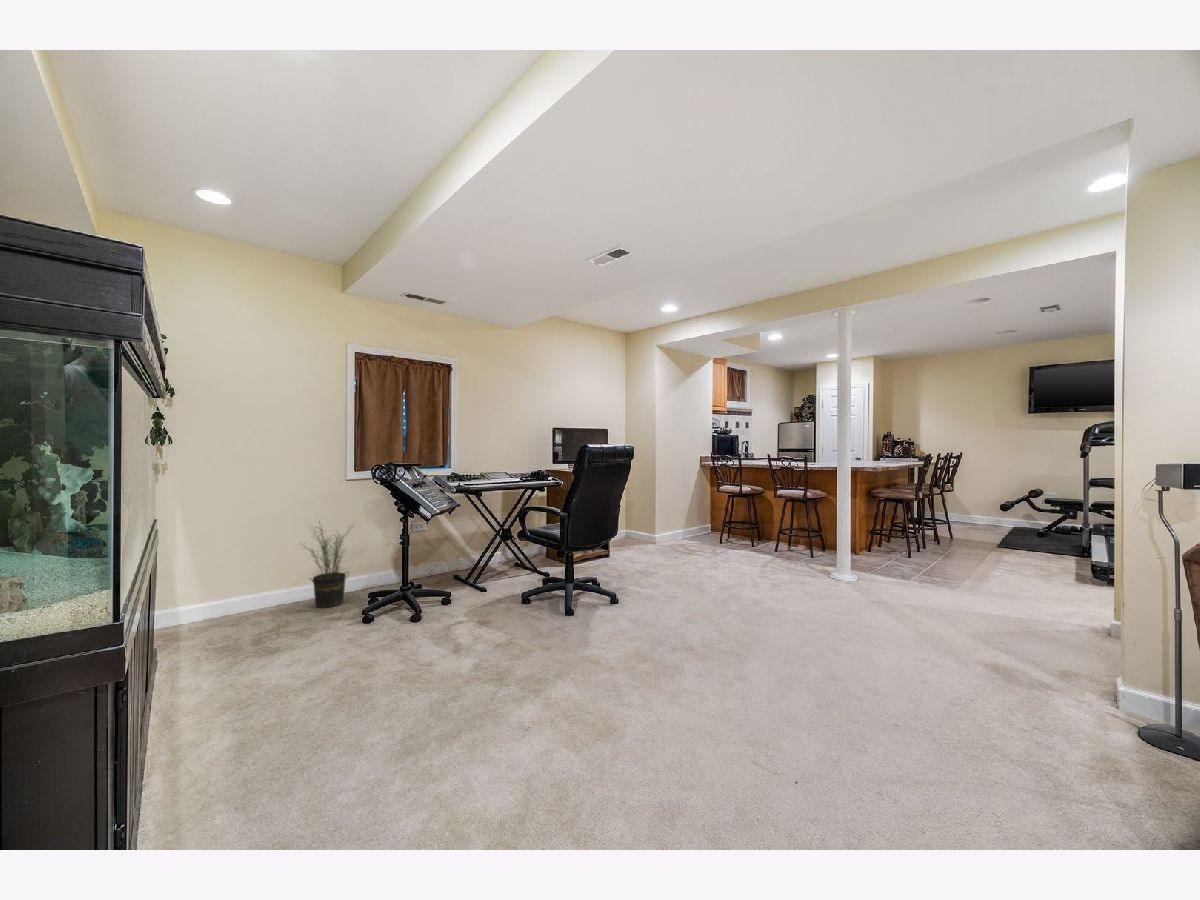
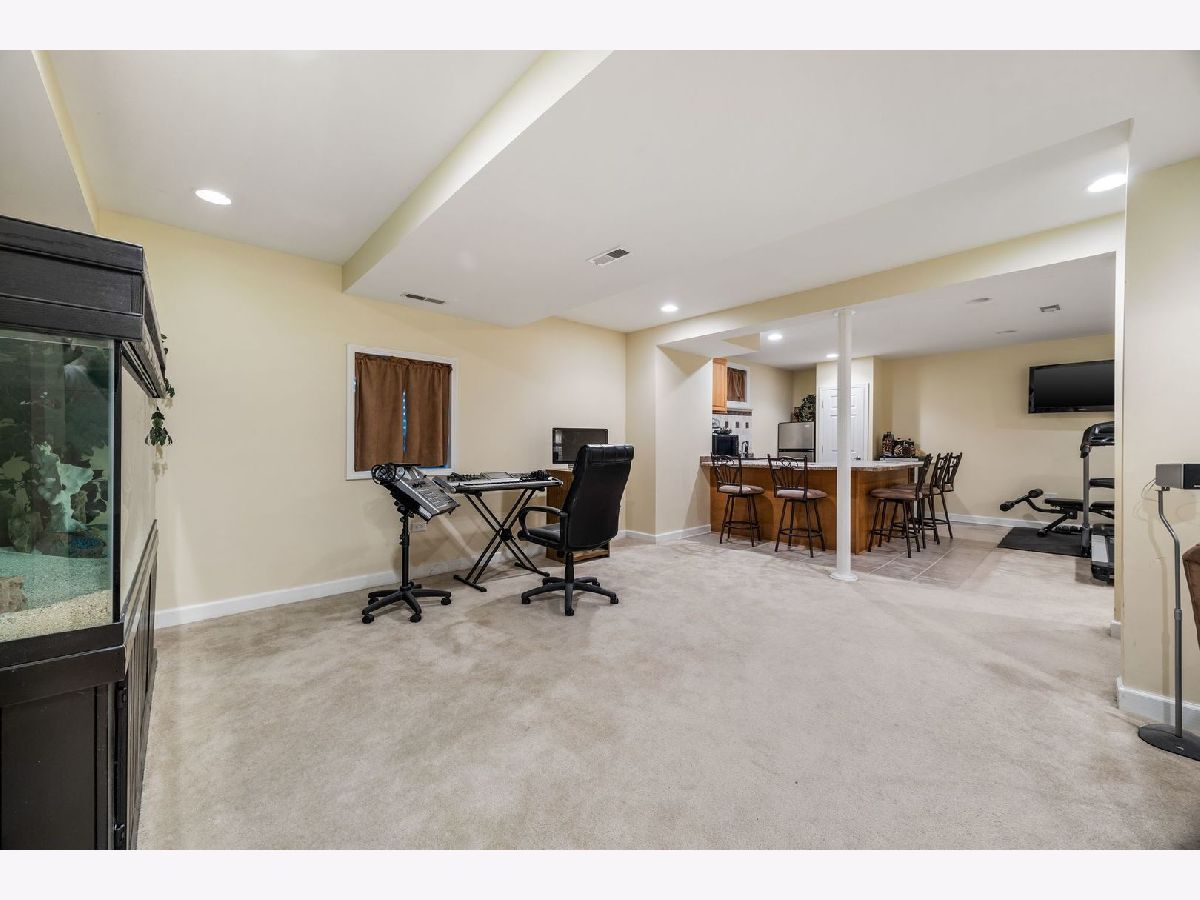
- potted plant [299,521,356,609]
